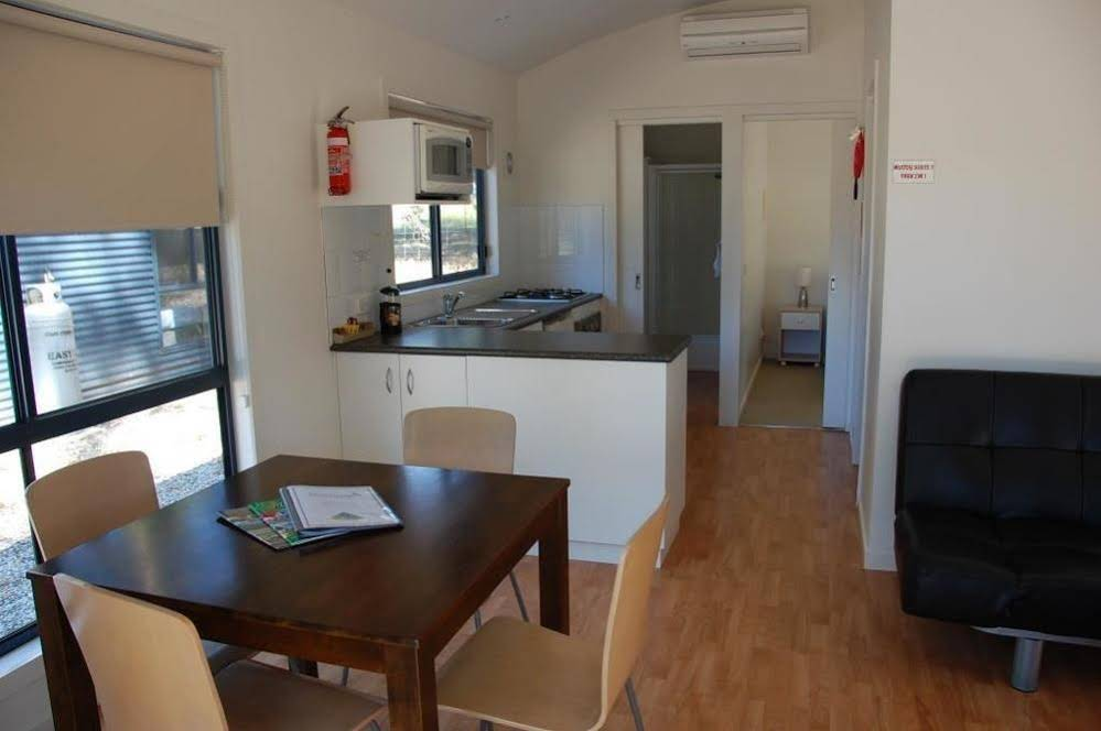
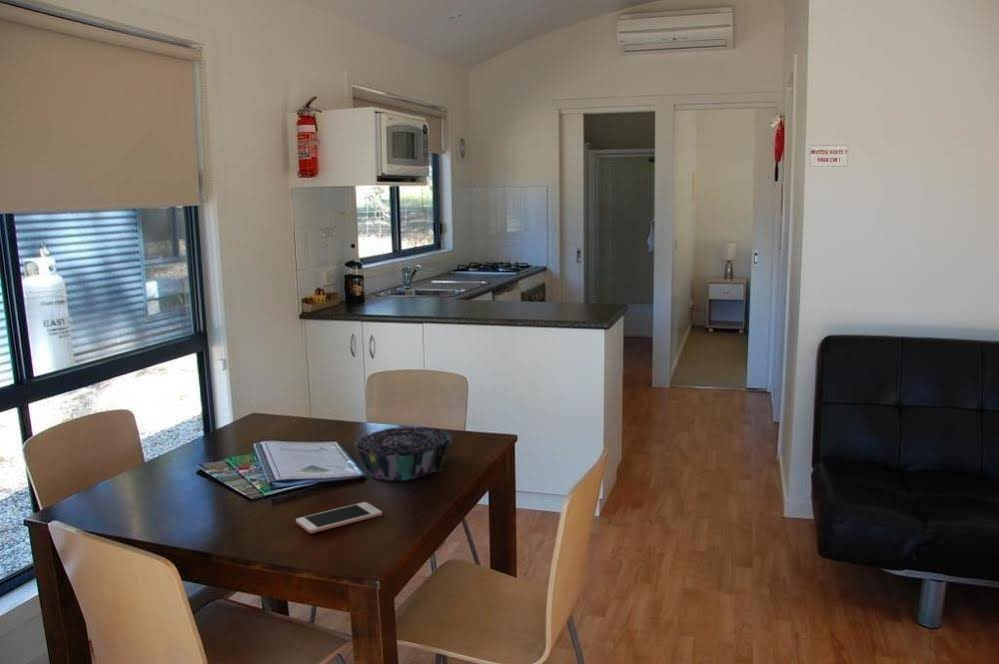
+ cell phone [295,501,383,534]
+ decorative bowl [353,426,454,483]
